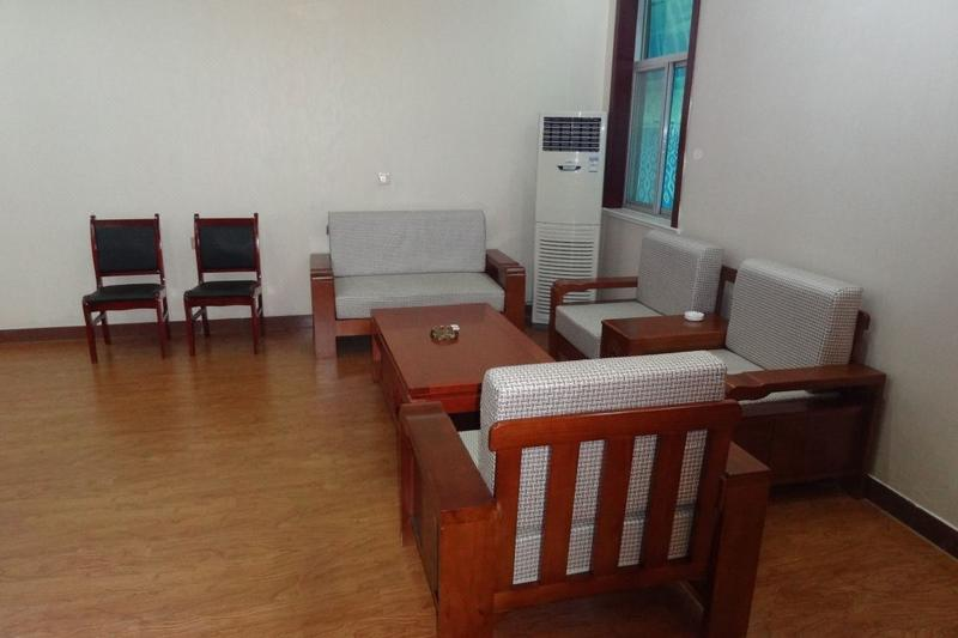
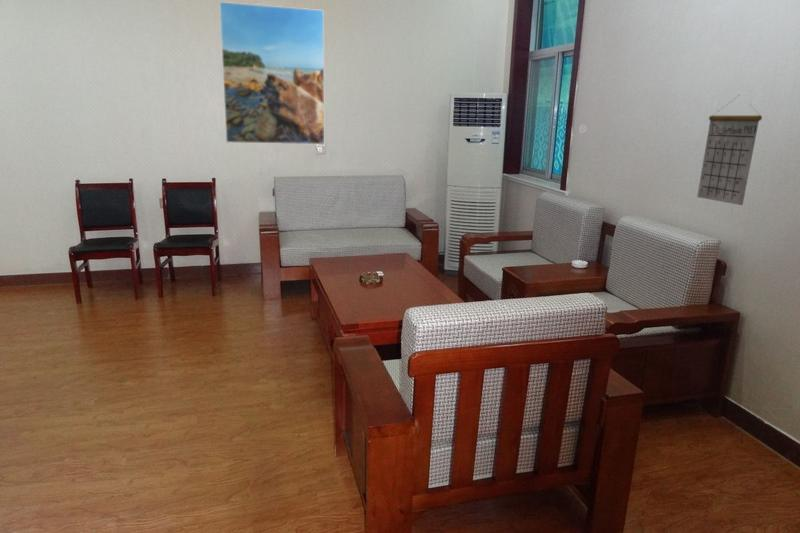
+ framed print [218,1,325,145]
+ calendar [696,95,763,206]
